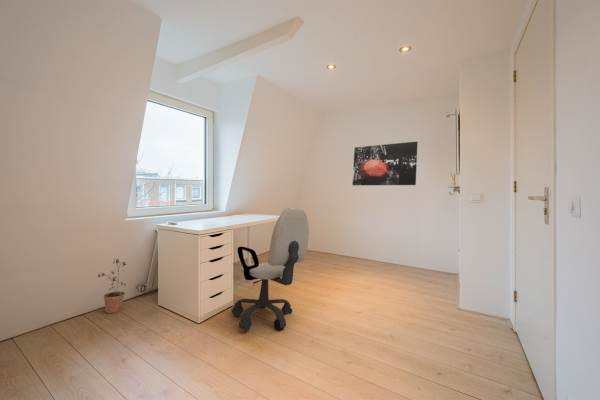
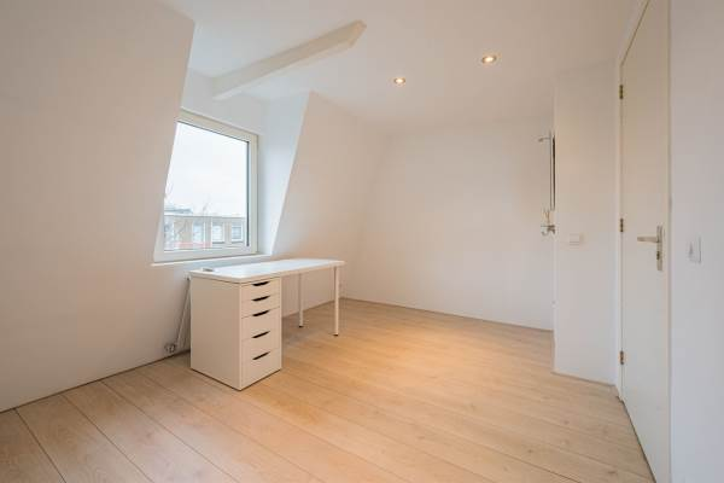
- potted plant [97,258,127,314]
- wall art [351,141,419,186]
- office chair [231,207,310,331]
